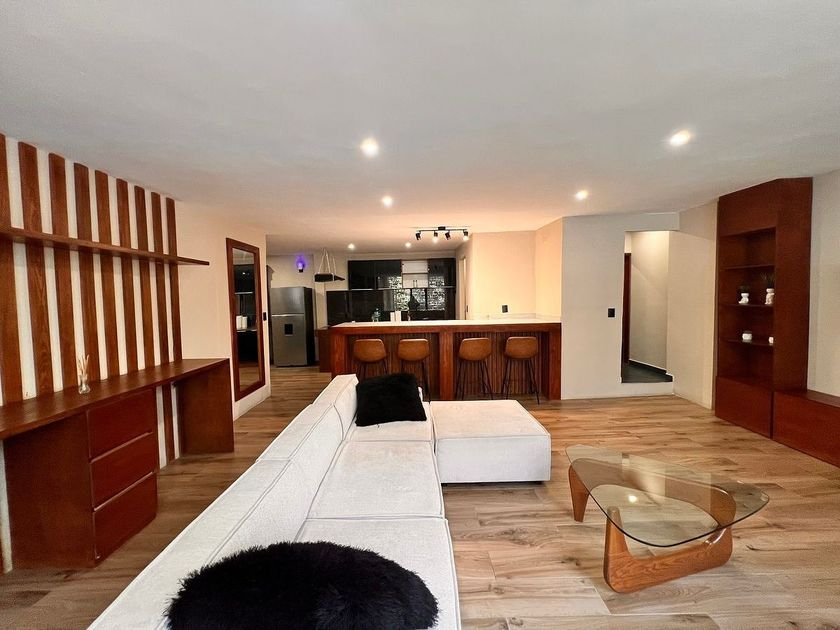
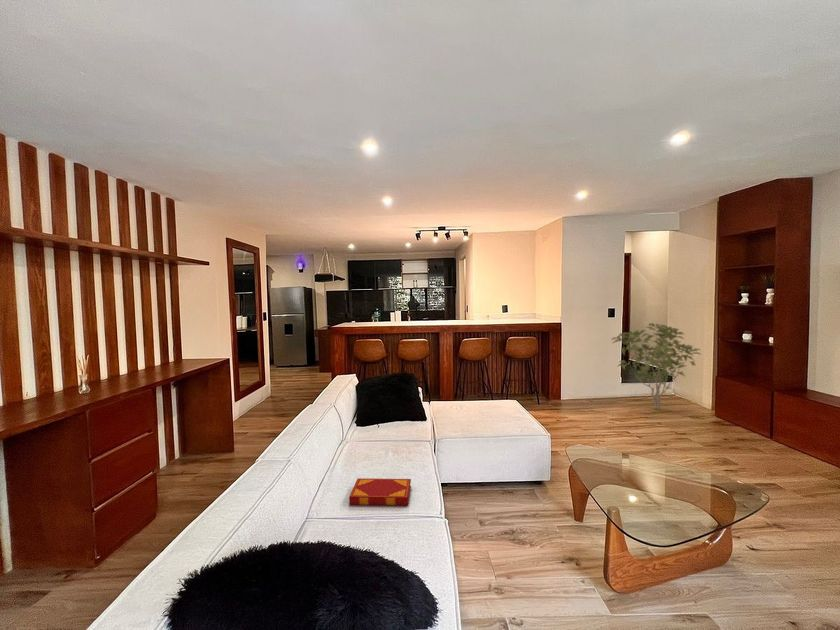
+ hardback book [348,477,412,506]
+ shrub [610,322,702,411]
